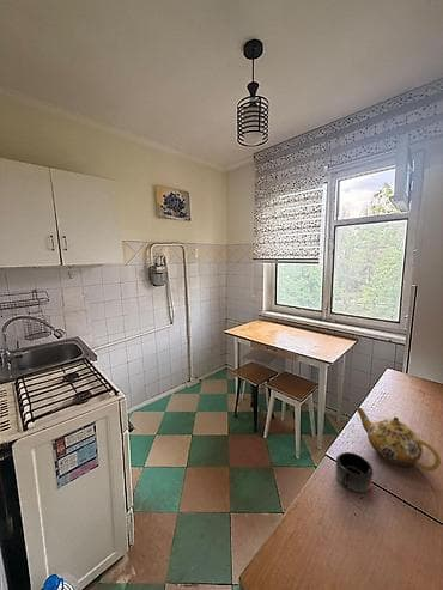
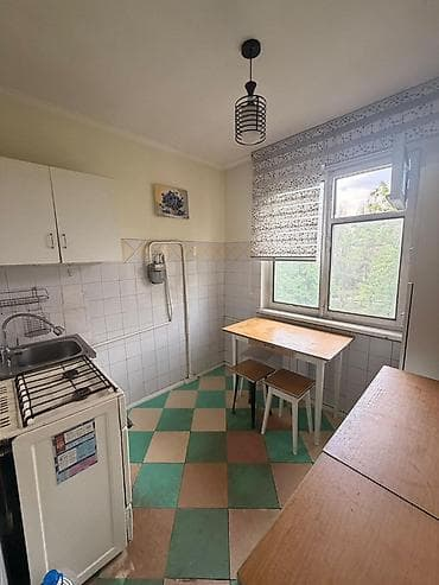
- mug [334,451,374,493]
- teapot [356,406,442,473]
